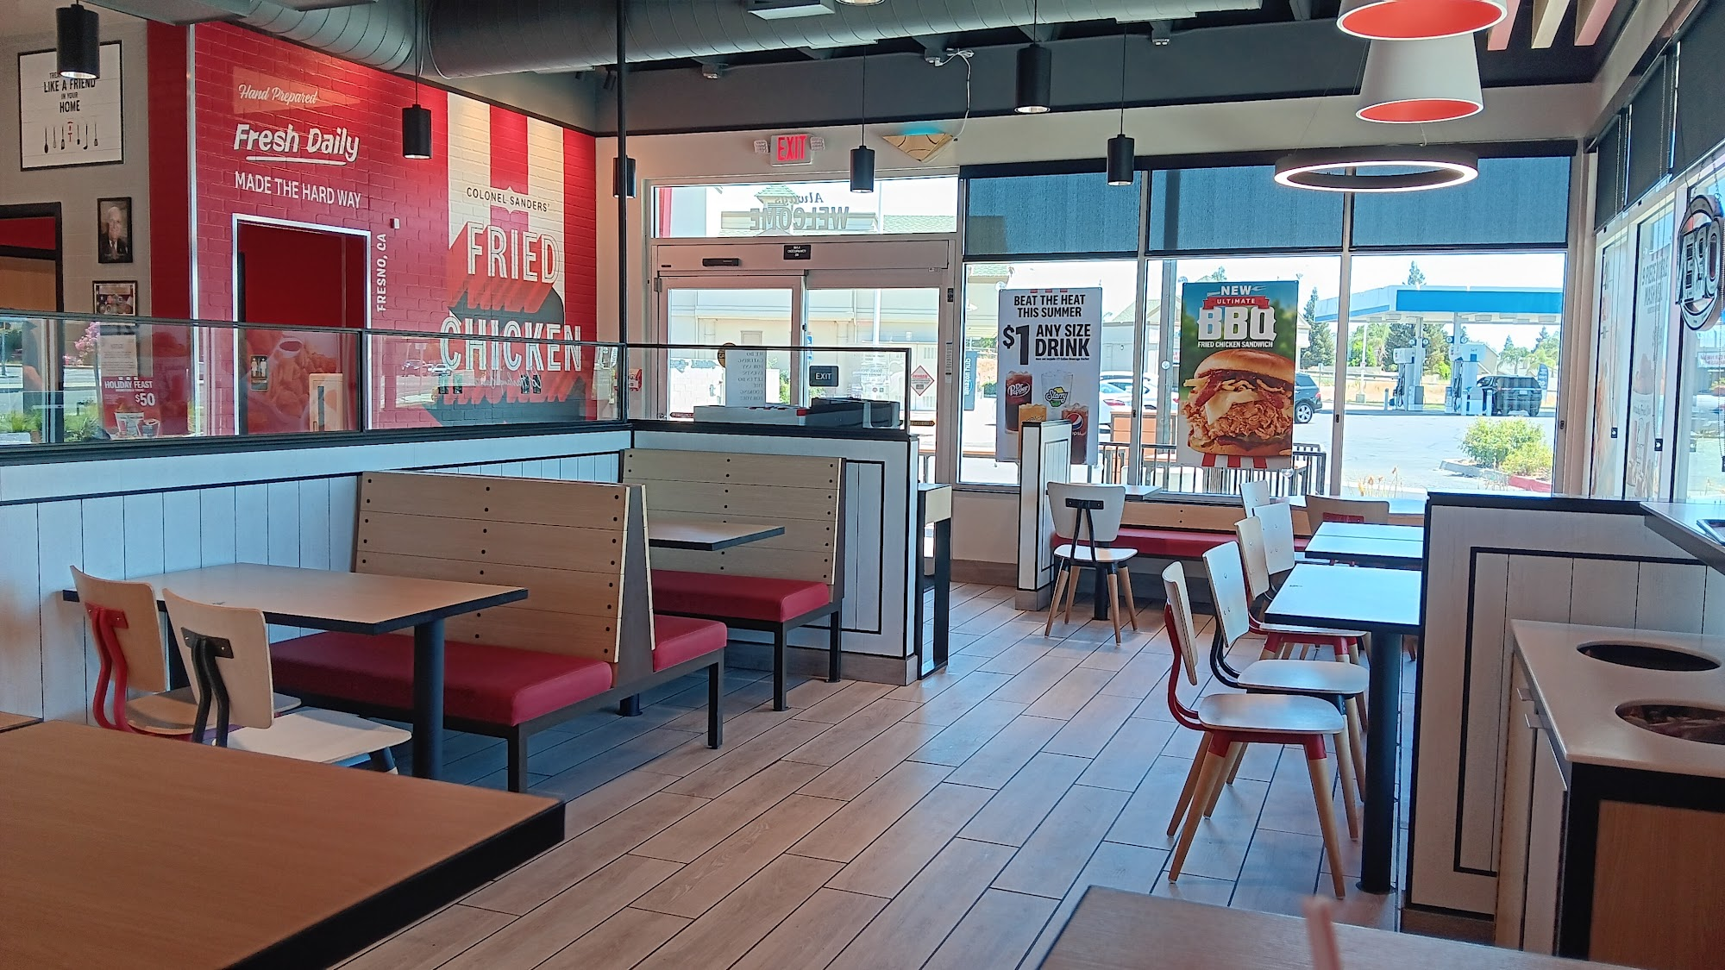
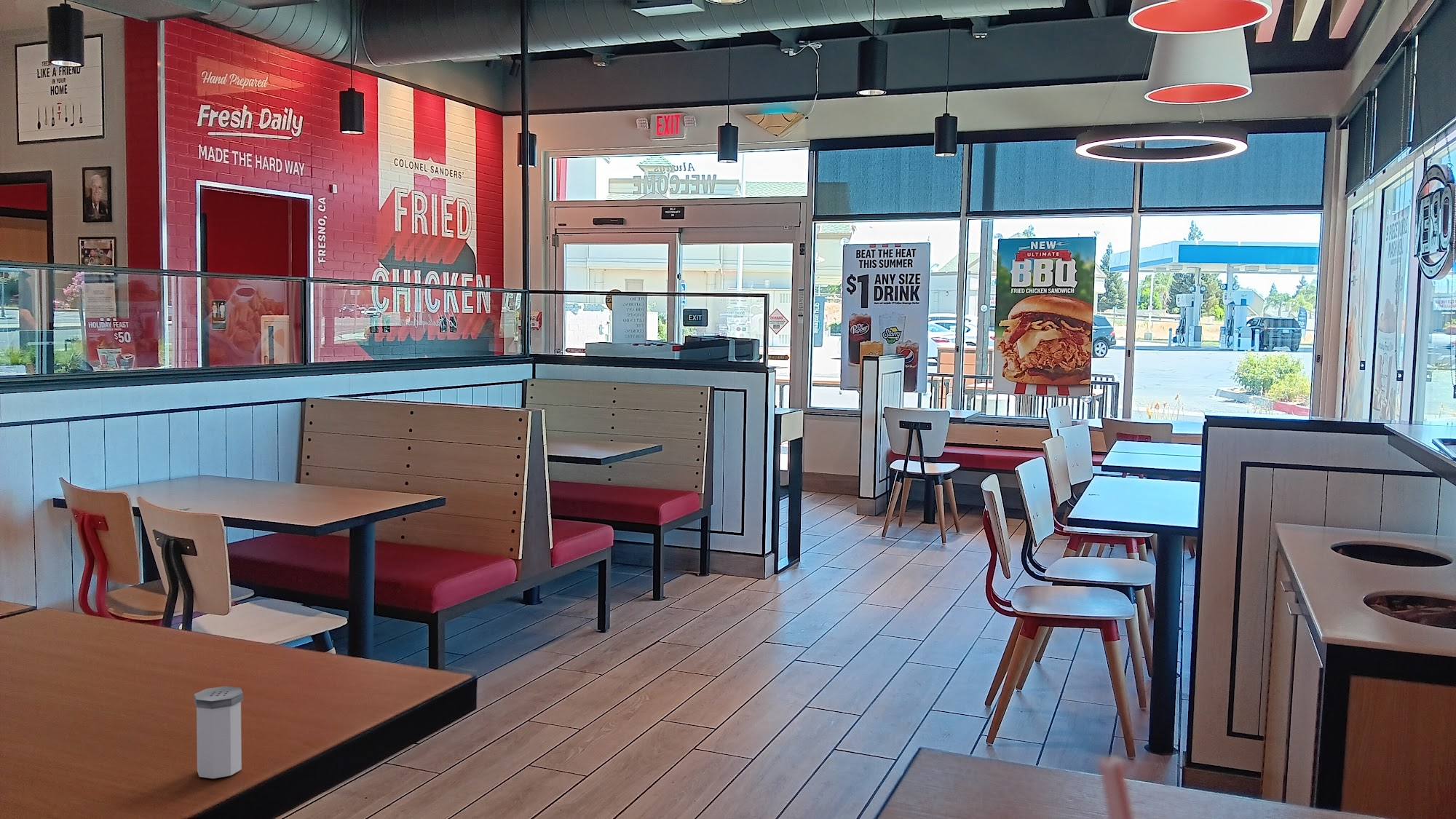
+ salt shaker [194,686,244,779]
